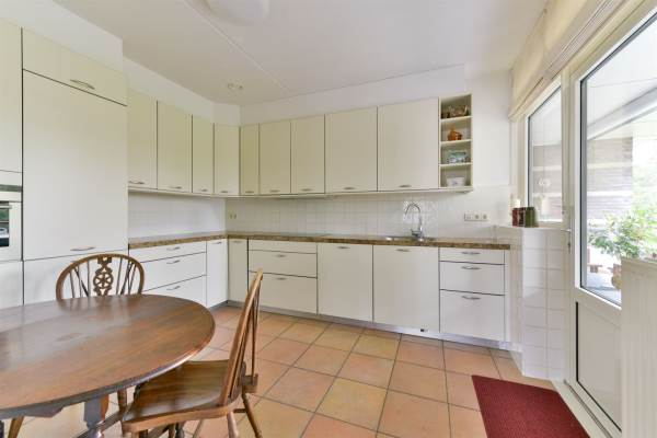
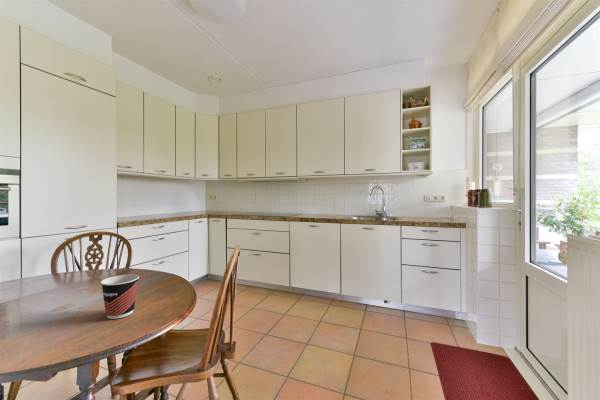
+ cup [100,273,140,320]
